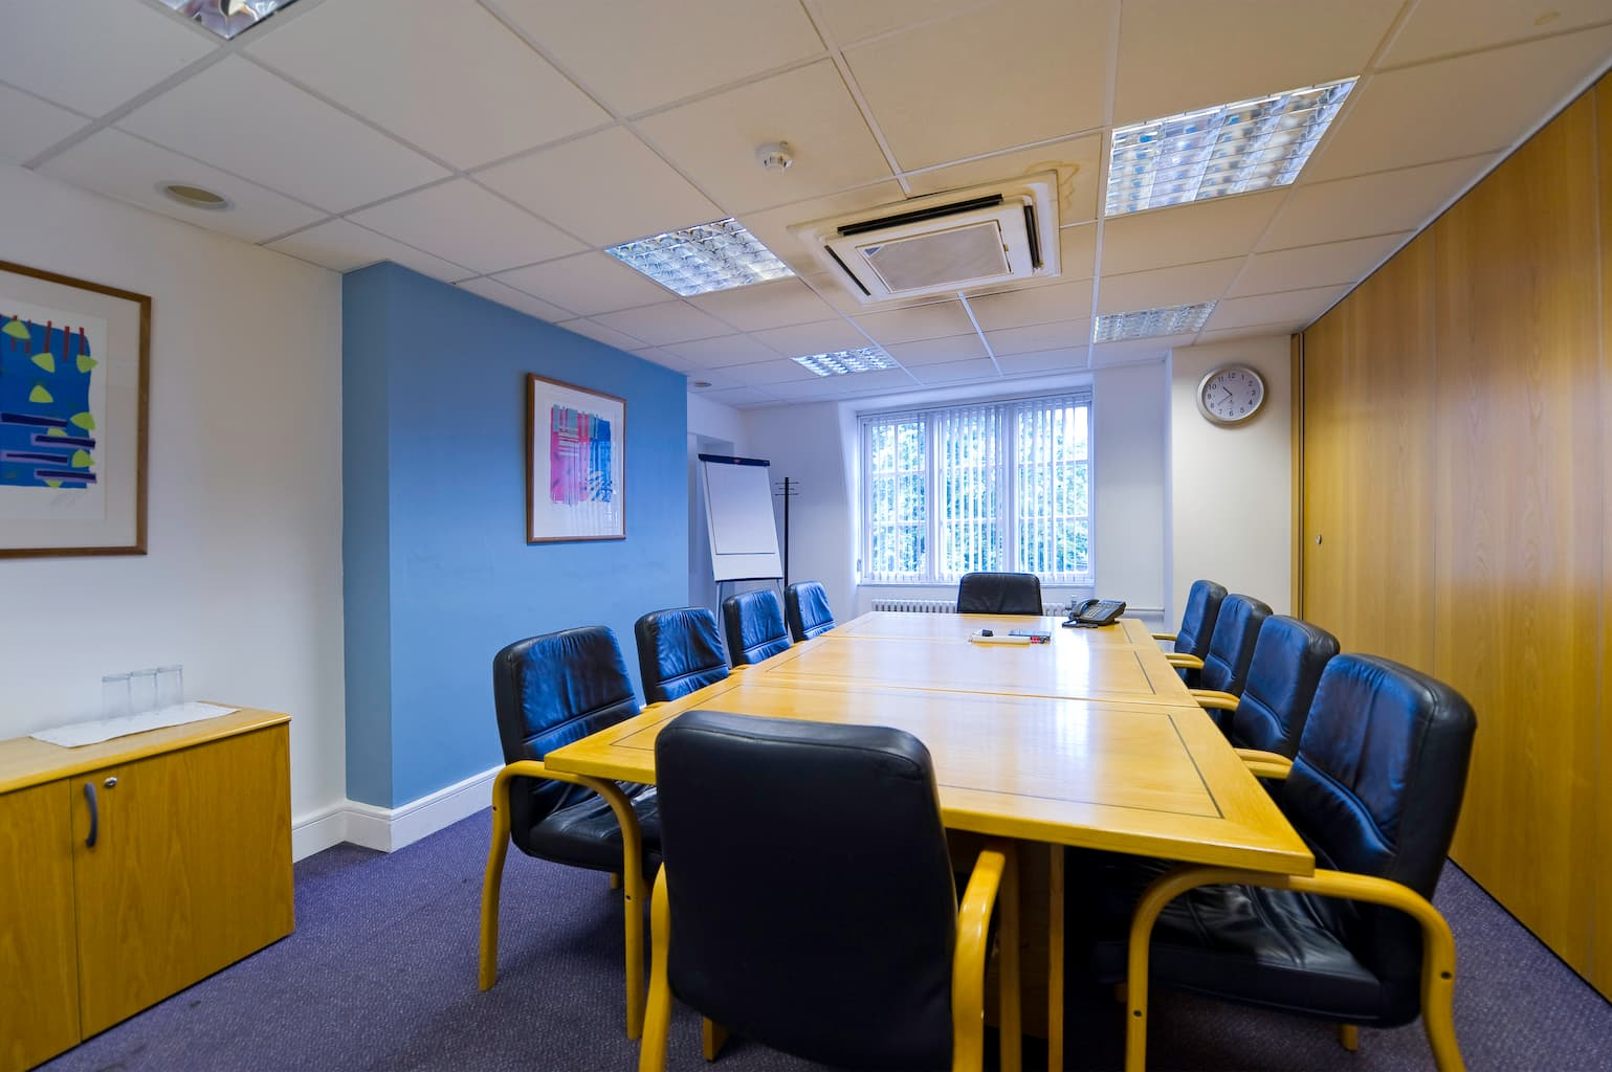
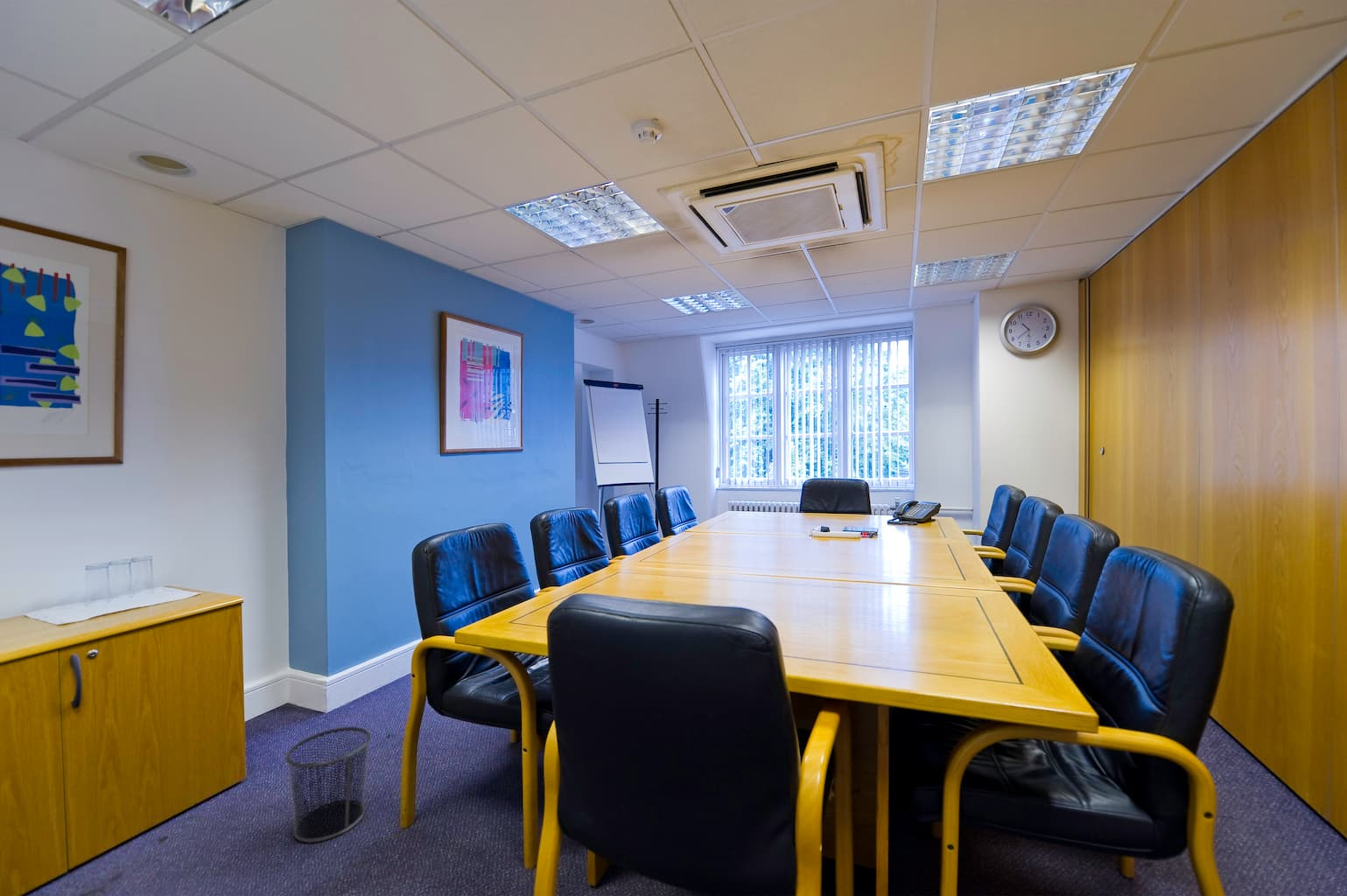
+ waste bin [285,726,372,844]
